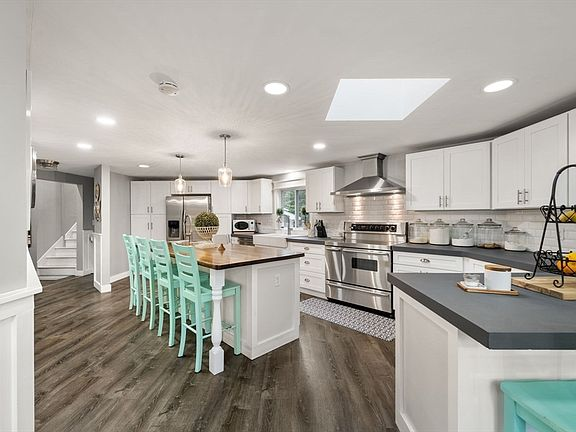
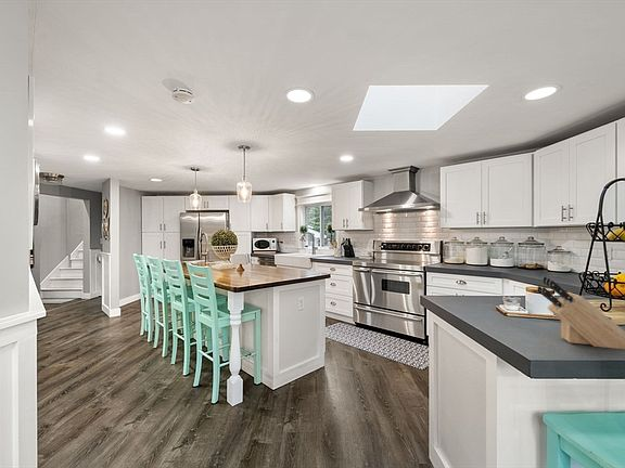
+ knife block [536,275,625,350]
